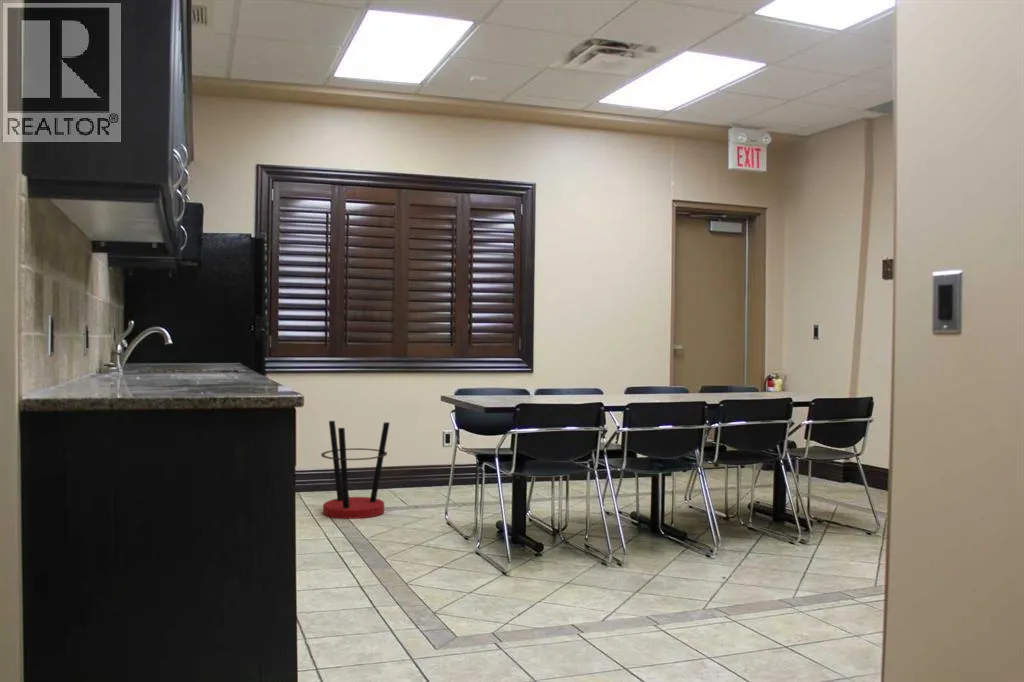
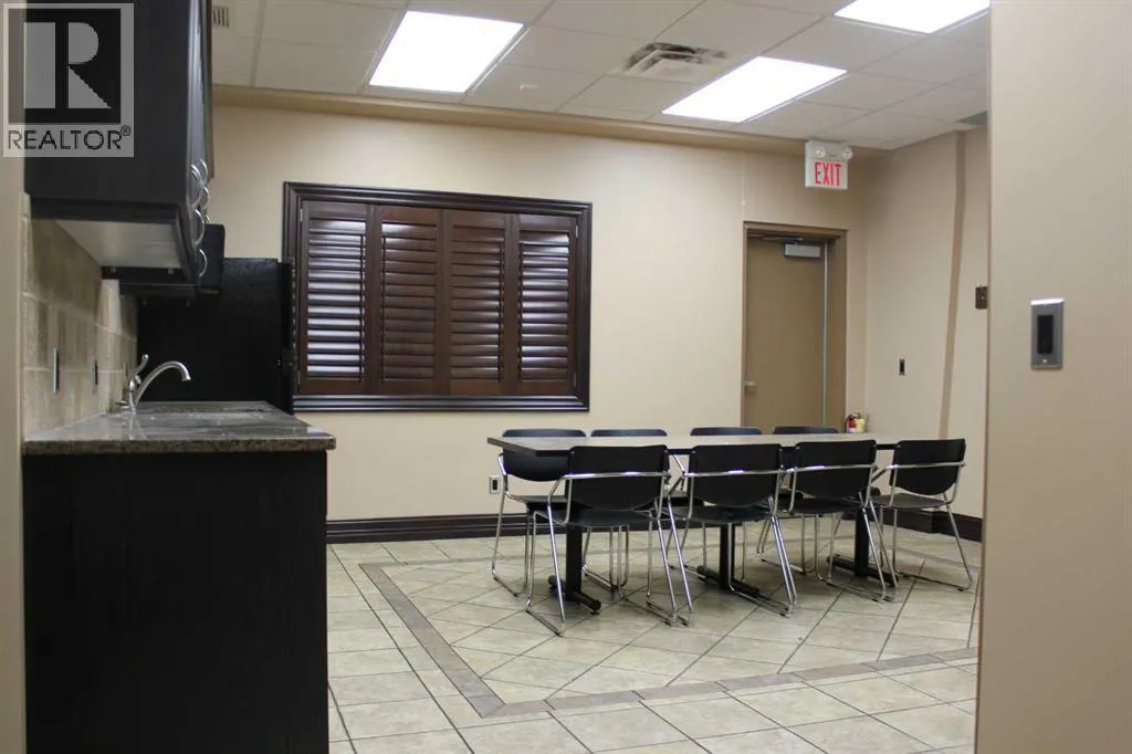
- umbrella stand [320,420,391,520]
